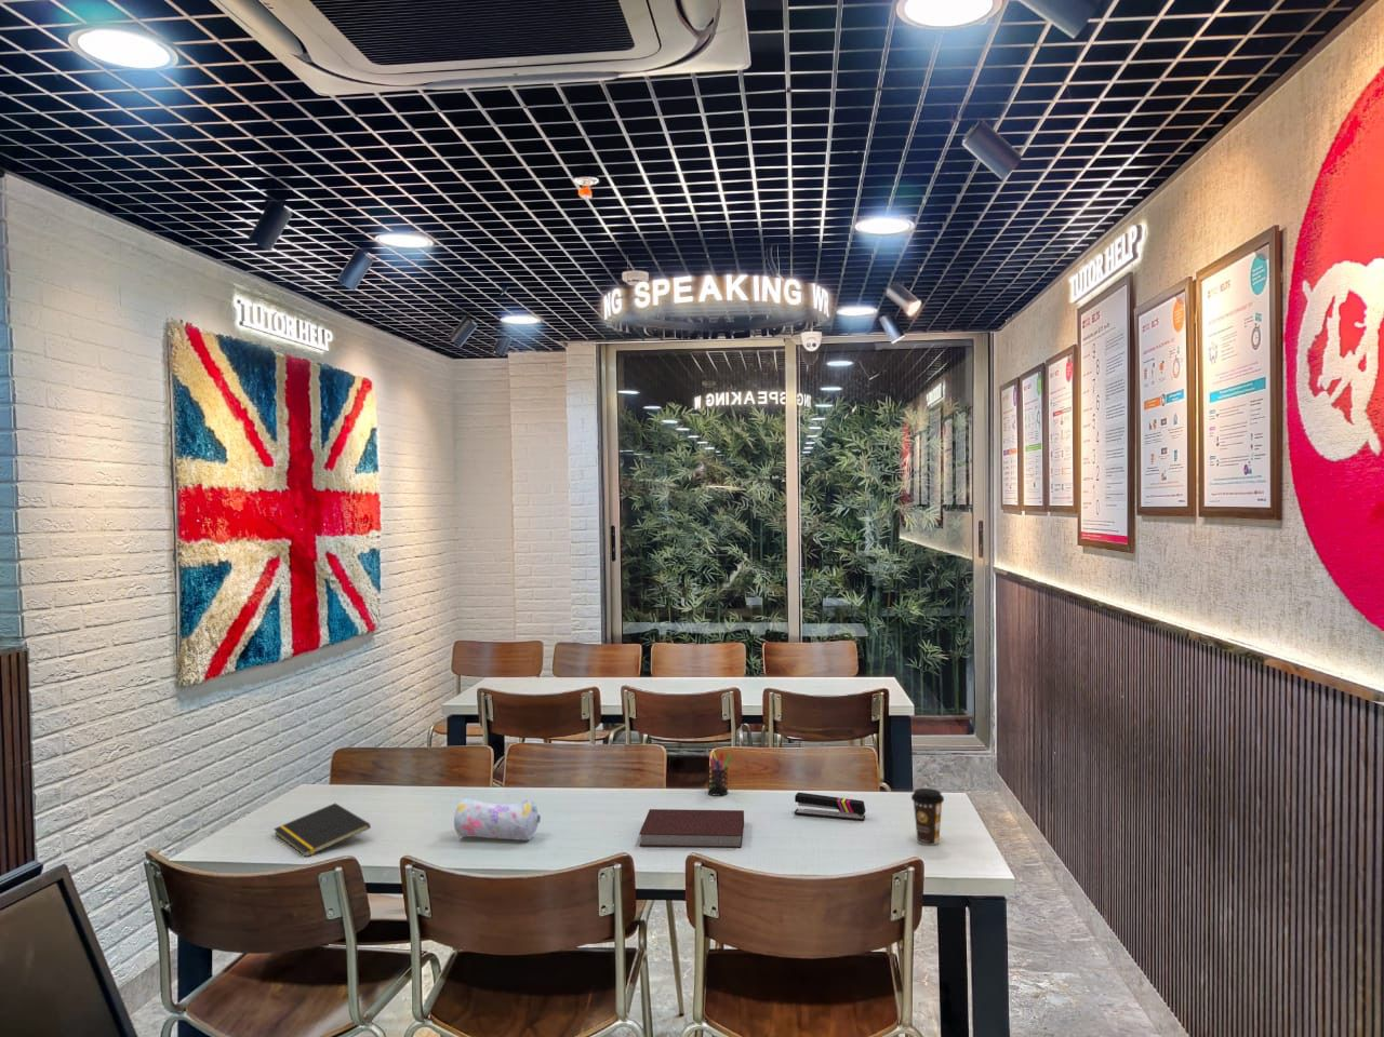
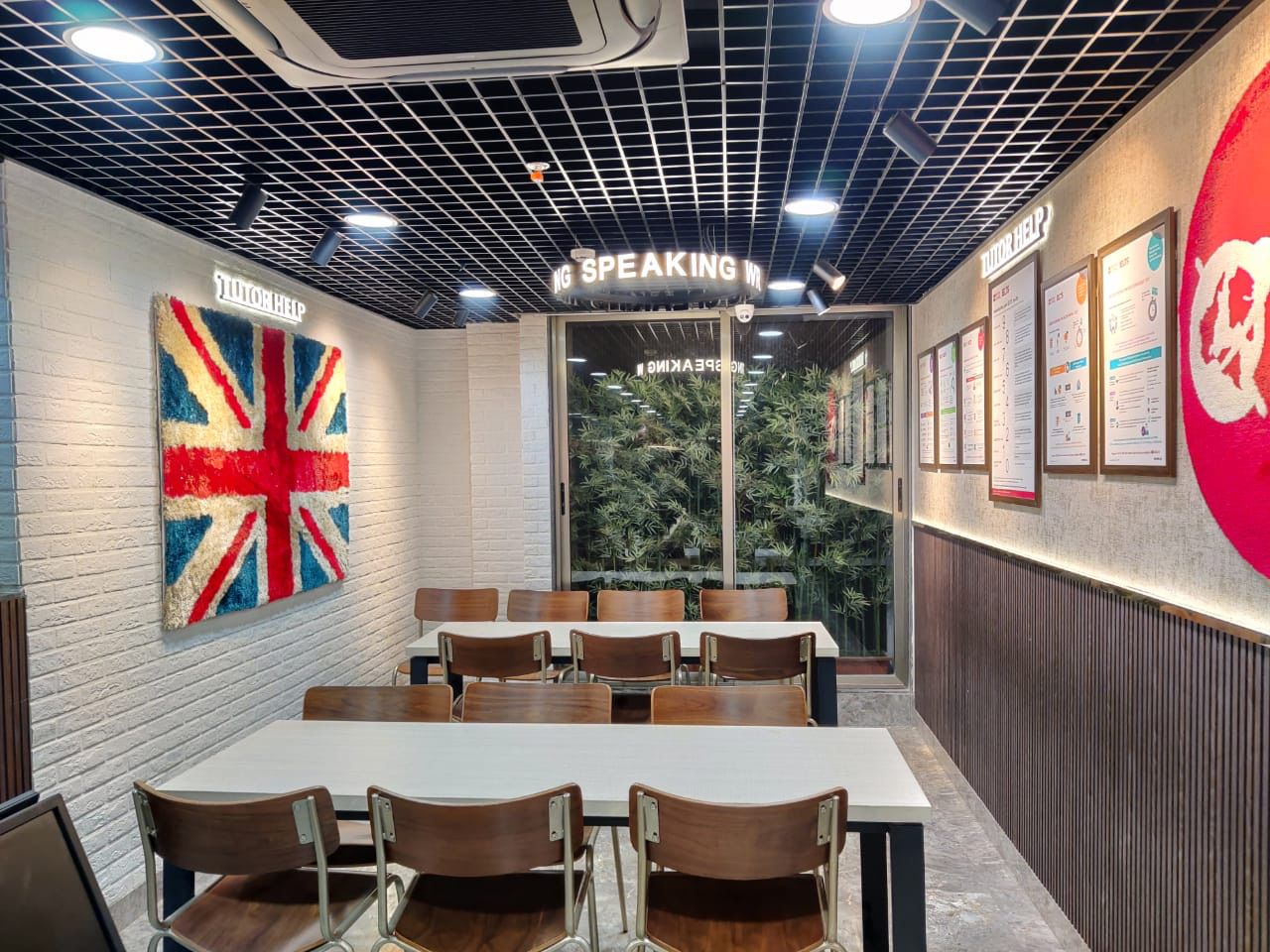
- coffee cup [910,788,945,845]
- pencil case [453,797,542,842]
- notepad [272,803,372,857]
- notebook [638,808,745,849]
- stapler [793,792,867,822]
- pen holder [706,749,733,797]
